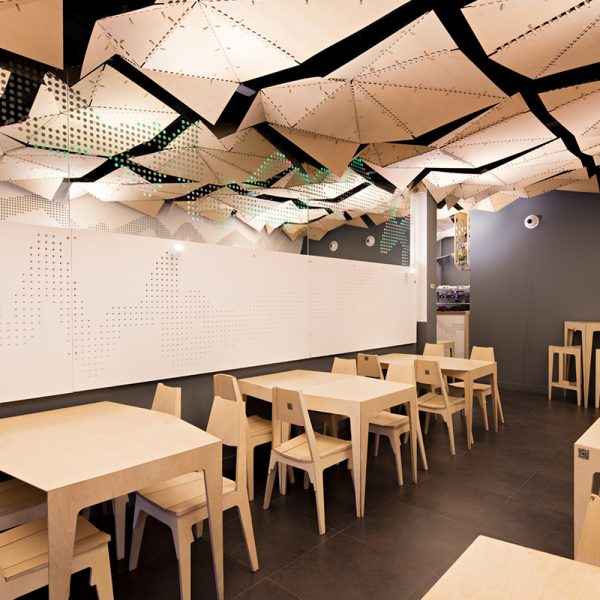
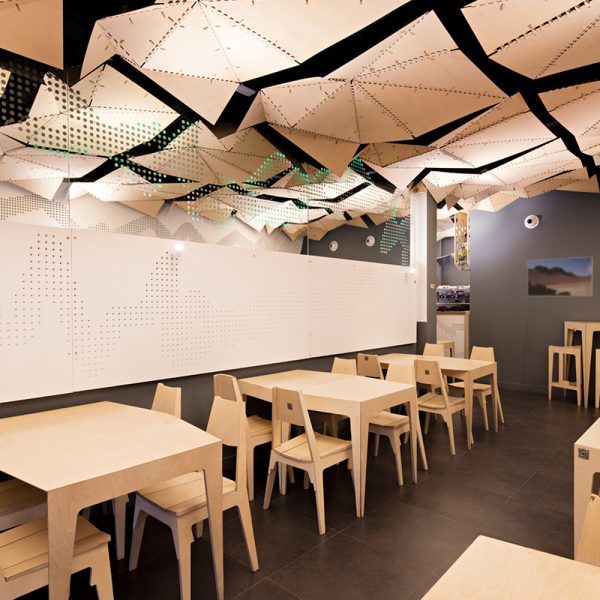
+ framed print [526,256,593,297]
